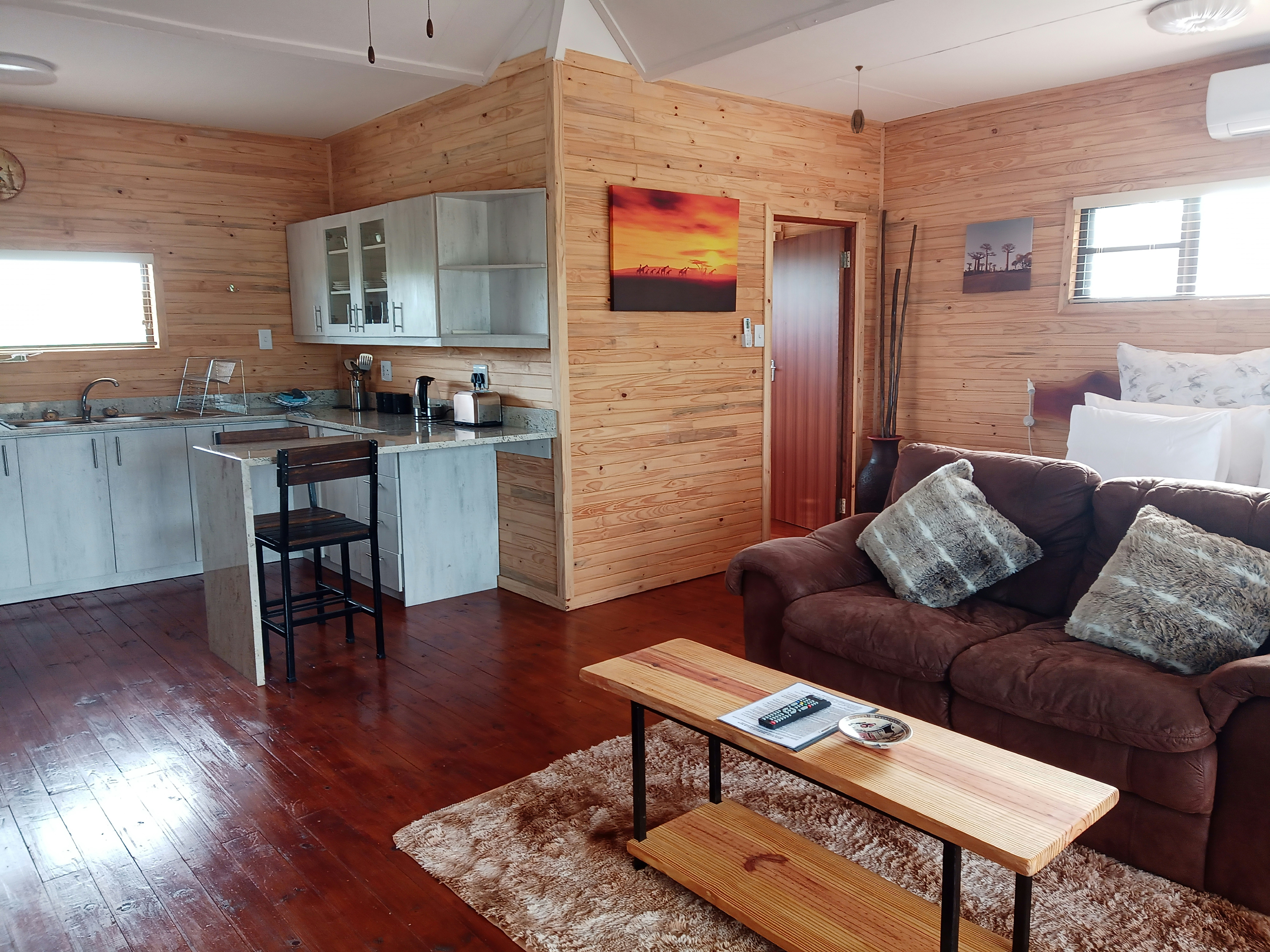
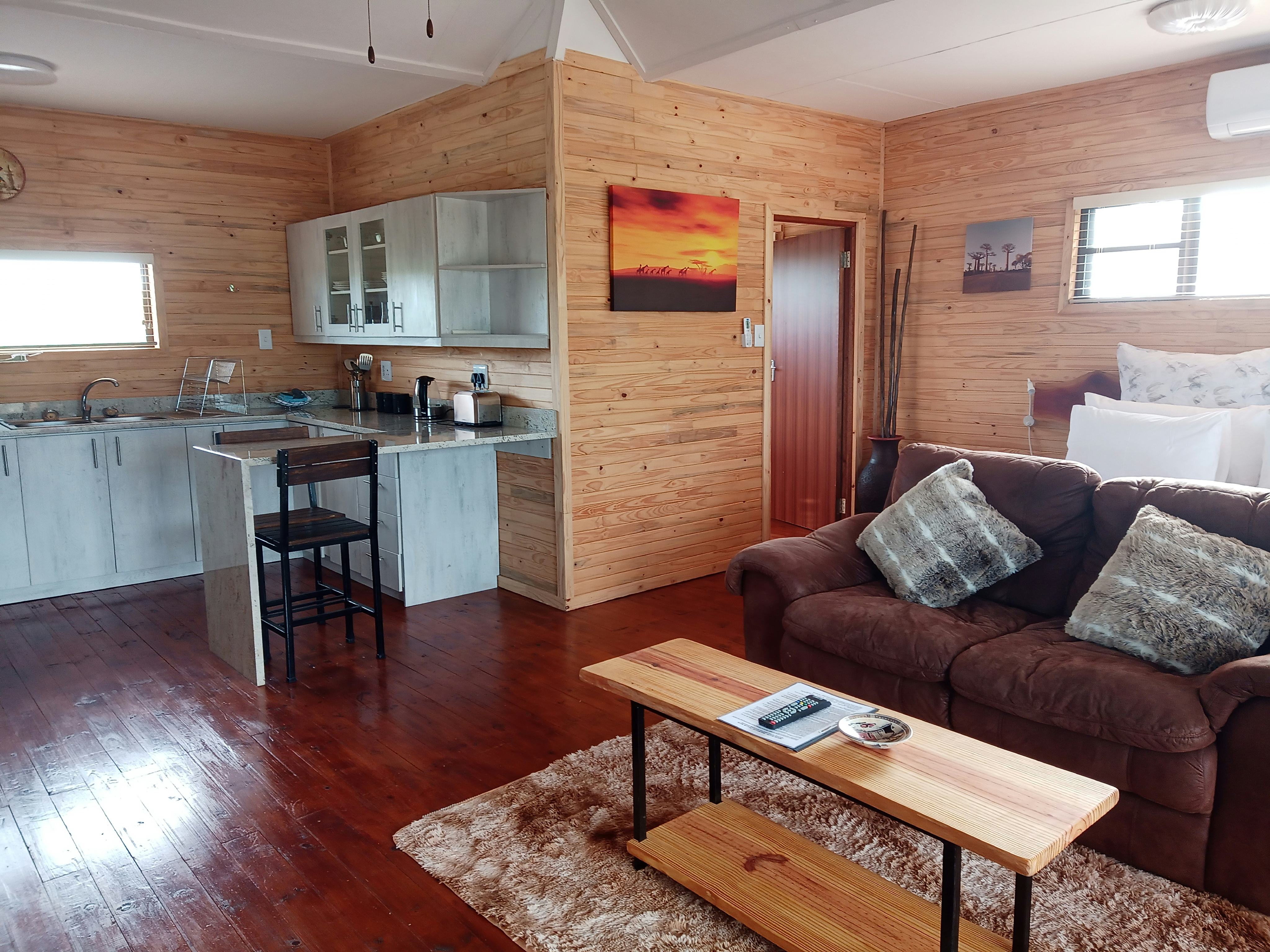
- pendant light [850,65,865,134]
